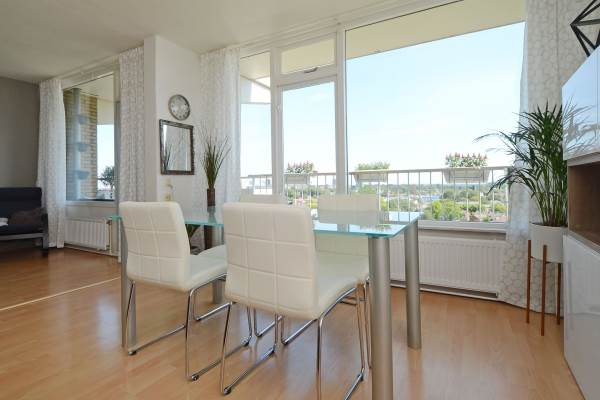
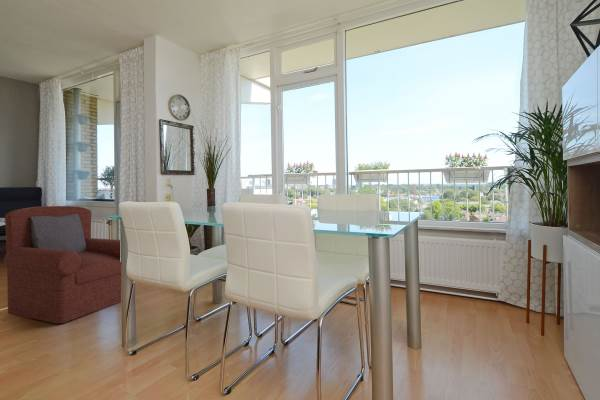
+ armchair [3,205,122,324]
